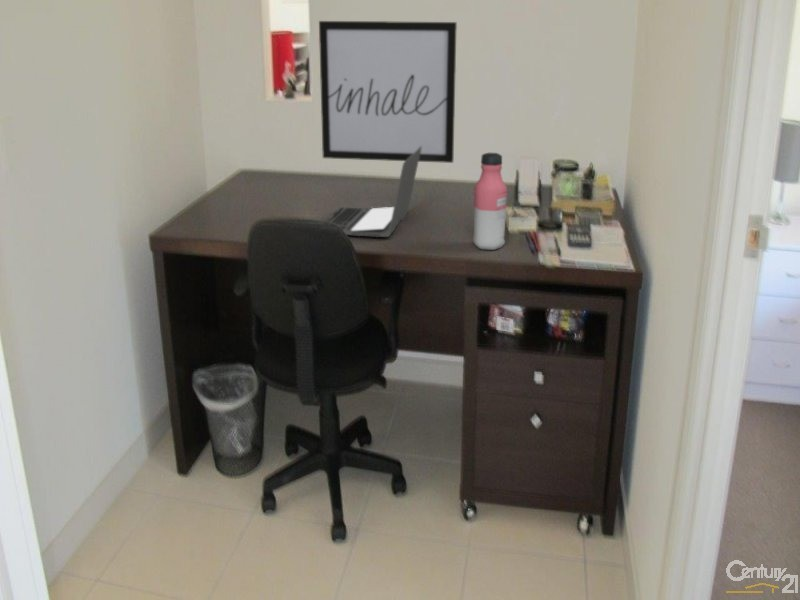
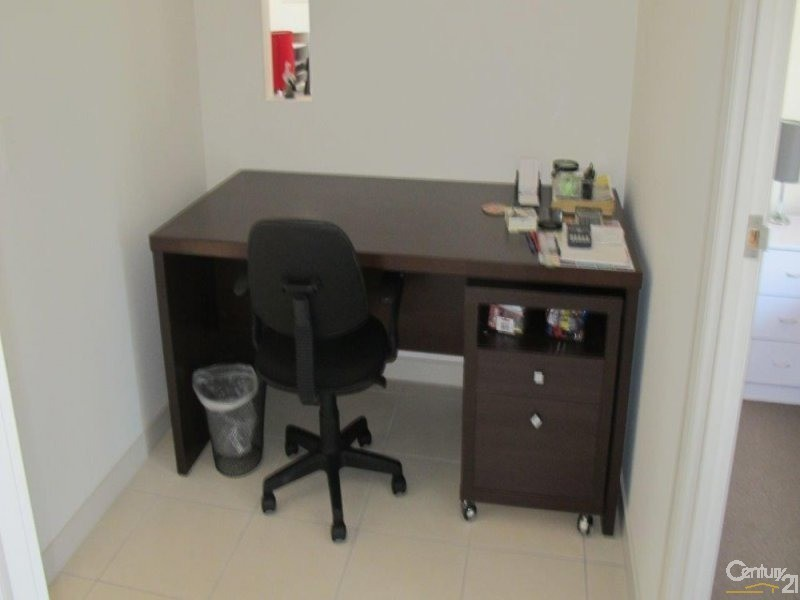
- laptop [324,146,422,238]
- wall art [318,20,458,164]
- water bottle [472,152,508,251]
